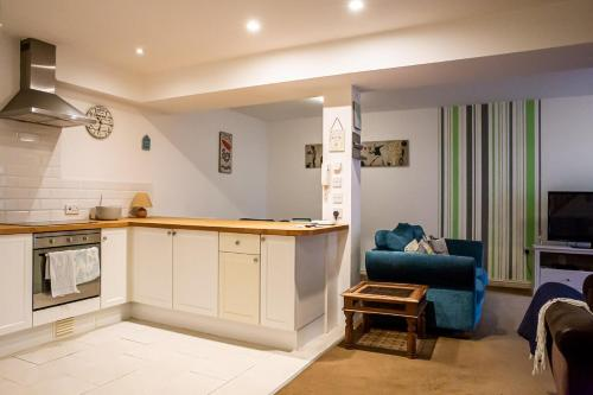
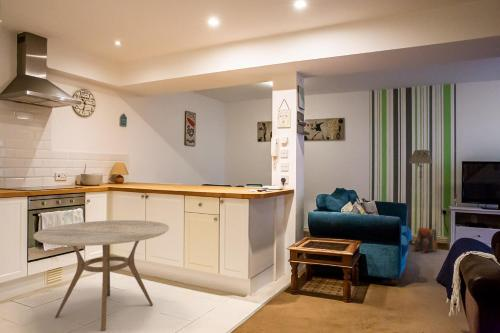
+ dining table [33,219,170,332]
+ floor lamp [408,149,433,245]
+ backpack [412,226,438,255]
